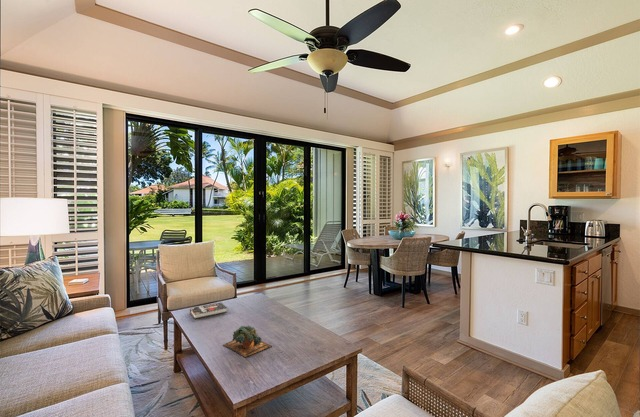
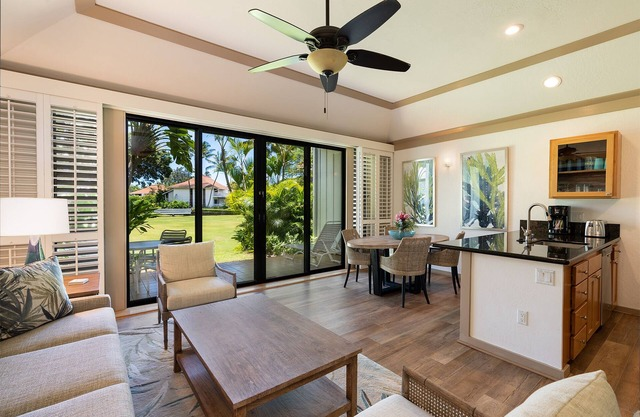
- succulent plant [222,324,272,358]
- book [189,301,228,320]
